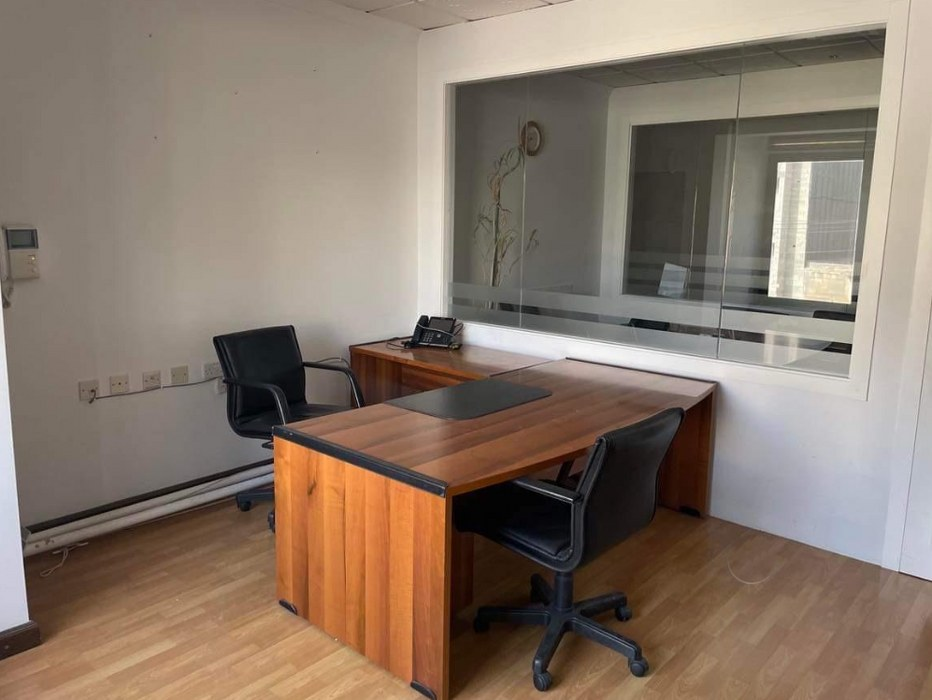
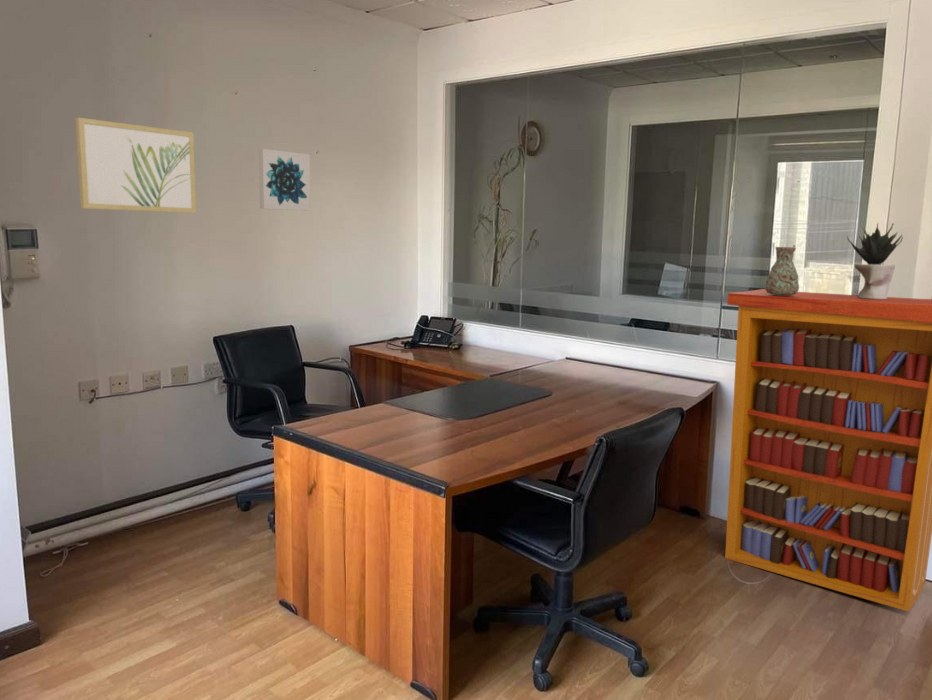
+ bookcase [724,288,932,612]
+ decorative vase [764,246,800,296]
+ wall art [74,116,197,214]
+ wall art [258,148,311,212]
+ potted plant [846,222,904,299]
